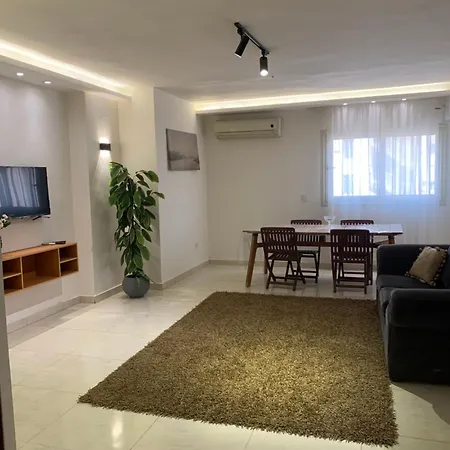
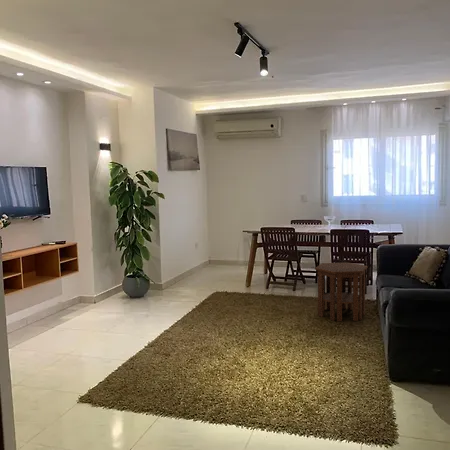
+ side table [314,261,369,322]
